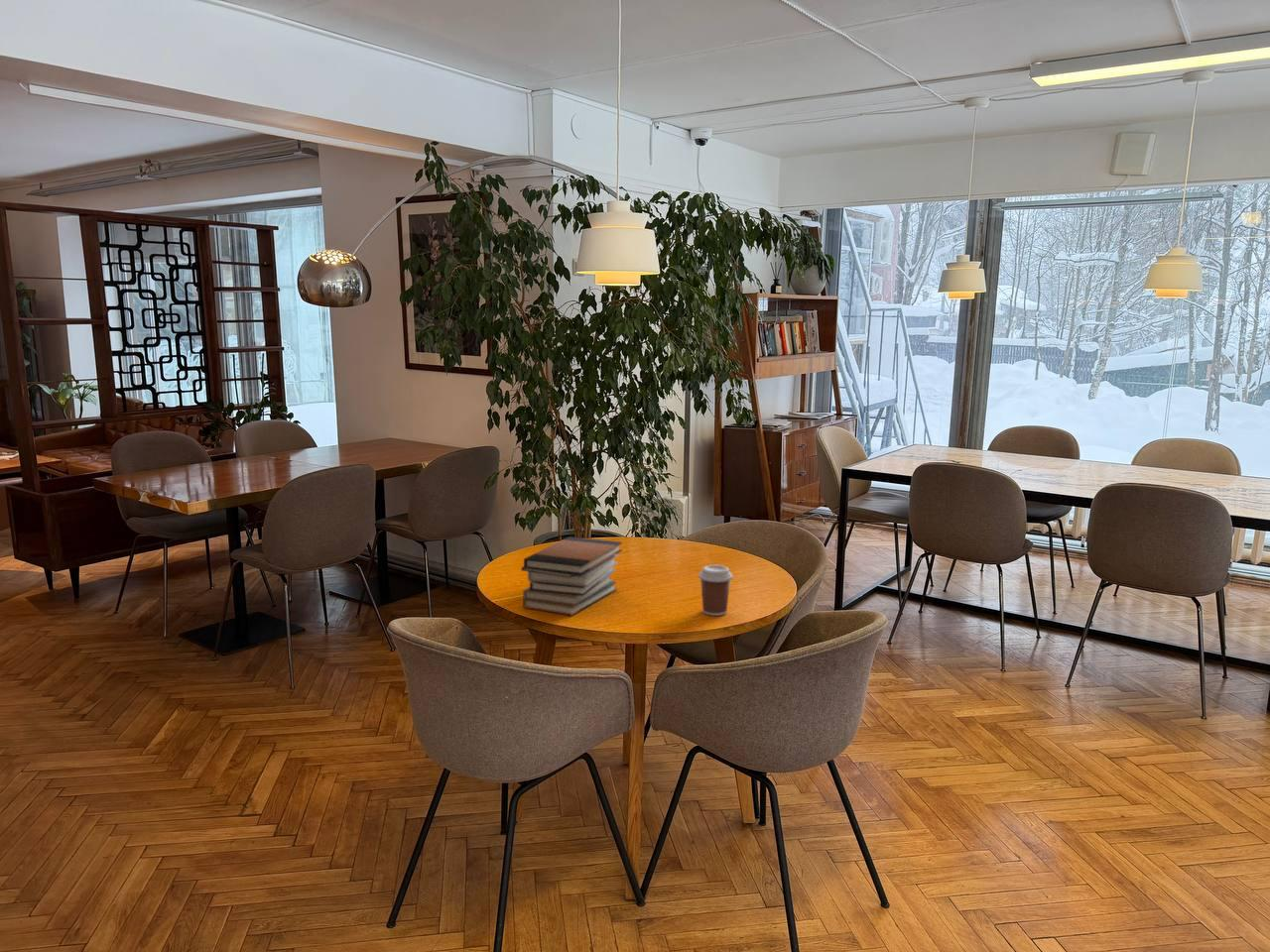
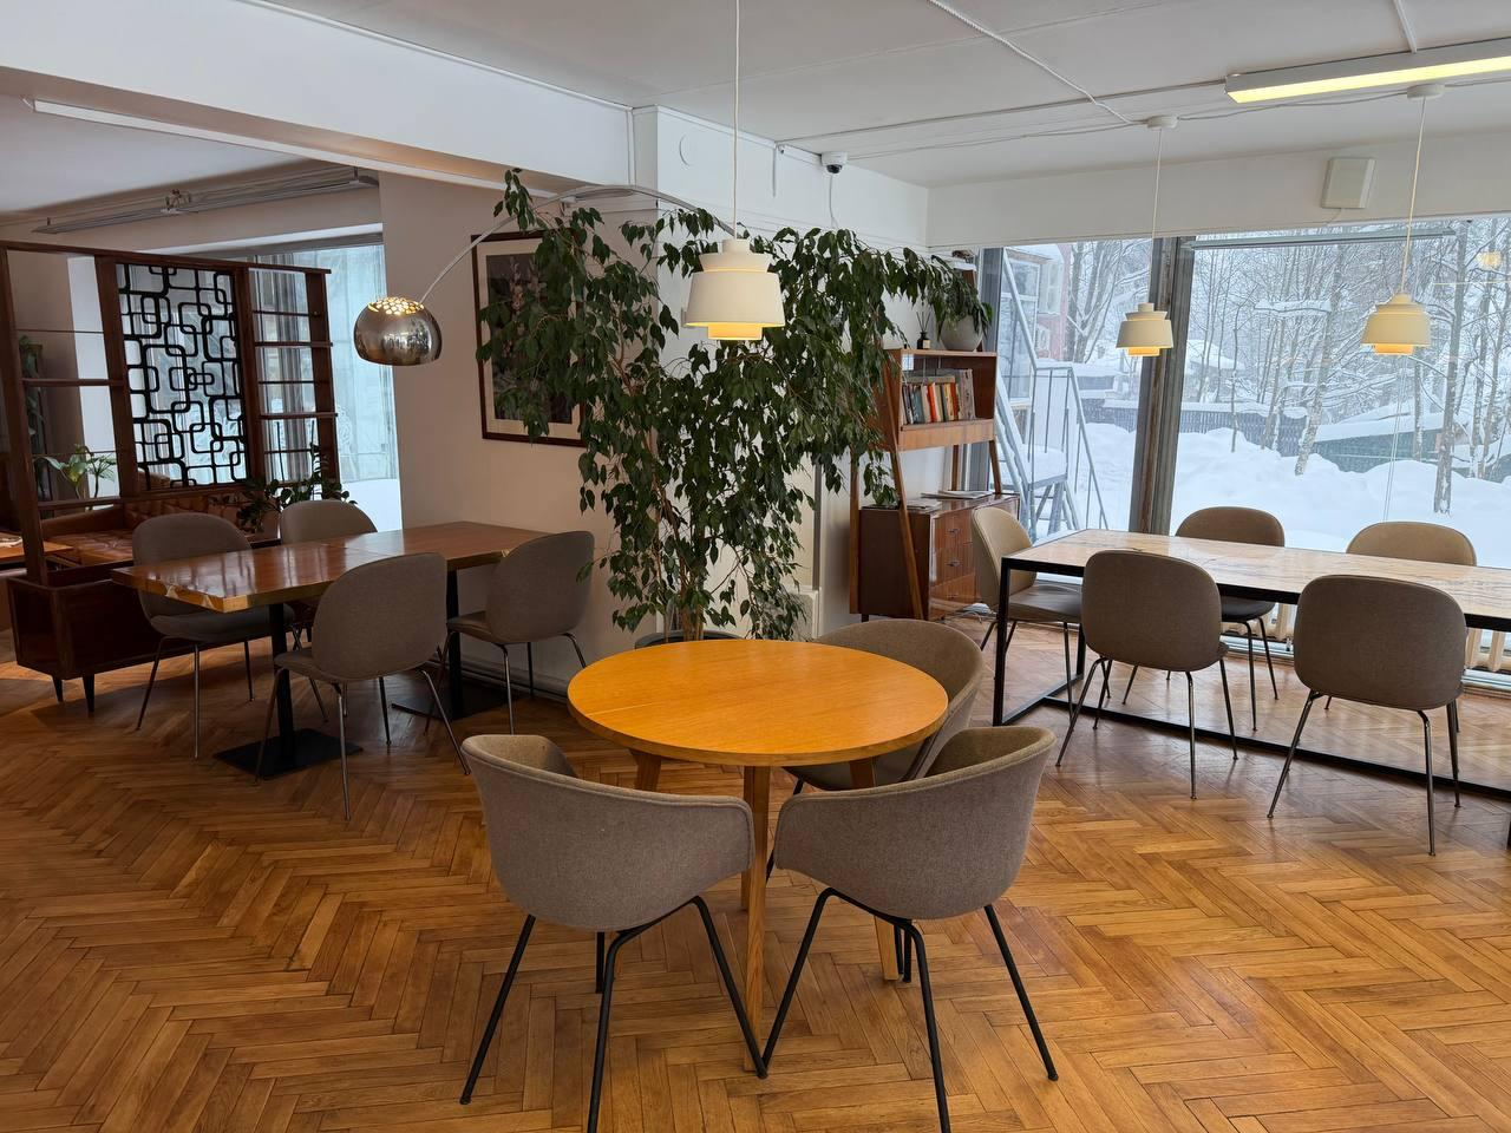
- coffee cup [698,564,734,617]
- book stack [520,535,623,617]
